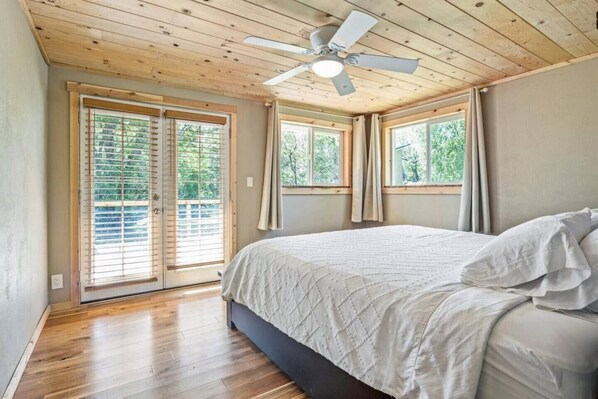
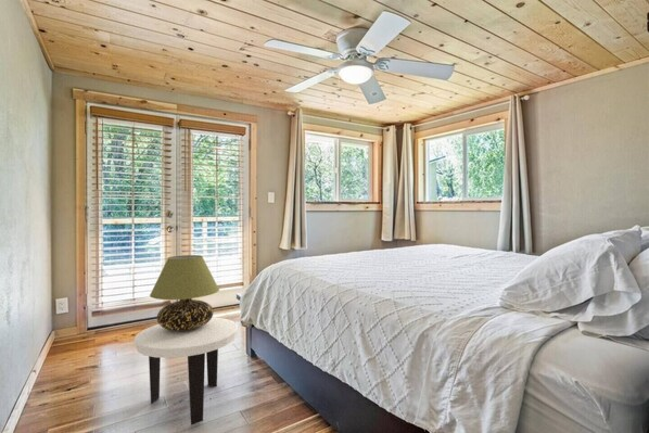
+ table lamp [149,254,220,331]
+ side table [133,316,239,425]
